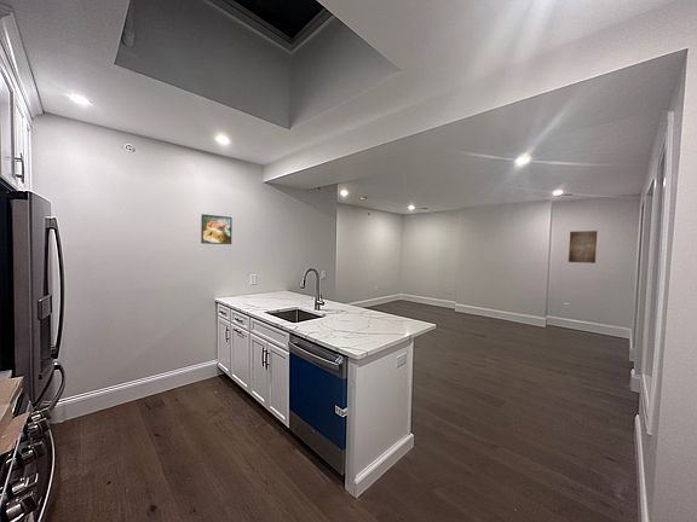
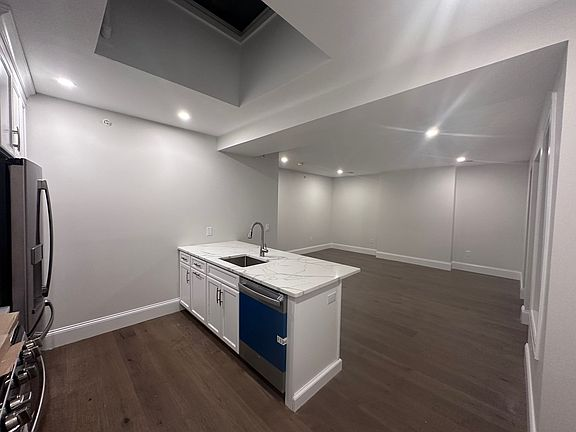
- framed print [200,213,234,245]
- wall art [568,230,598,265]
